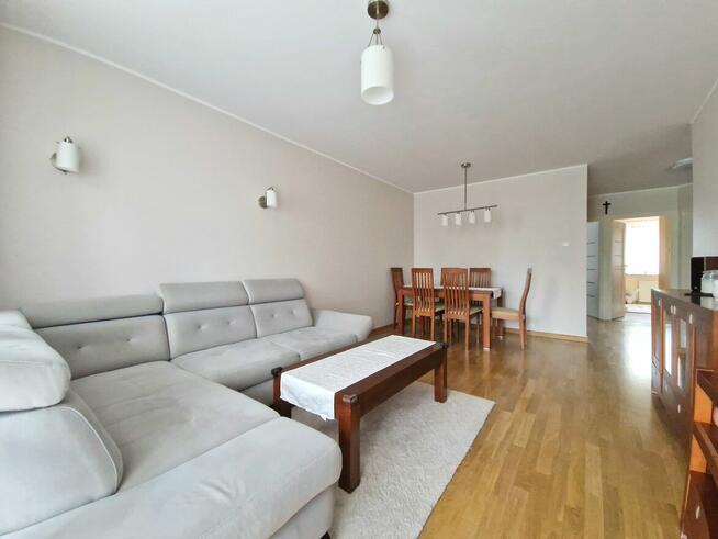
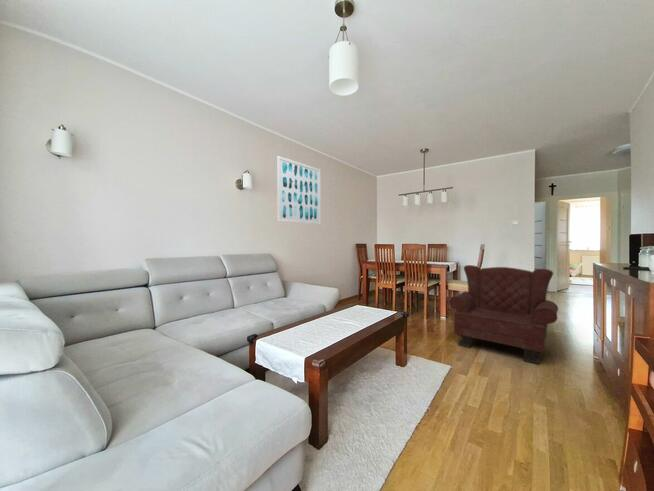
+ armchair [448,264,559,365]
+ wall art [276,155,322,225]
